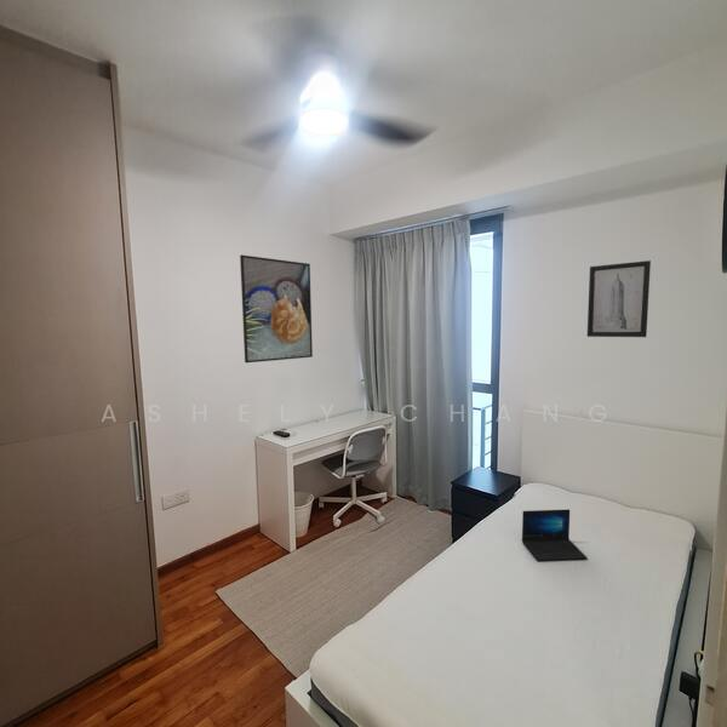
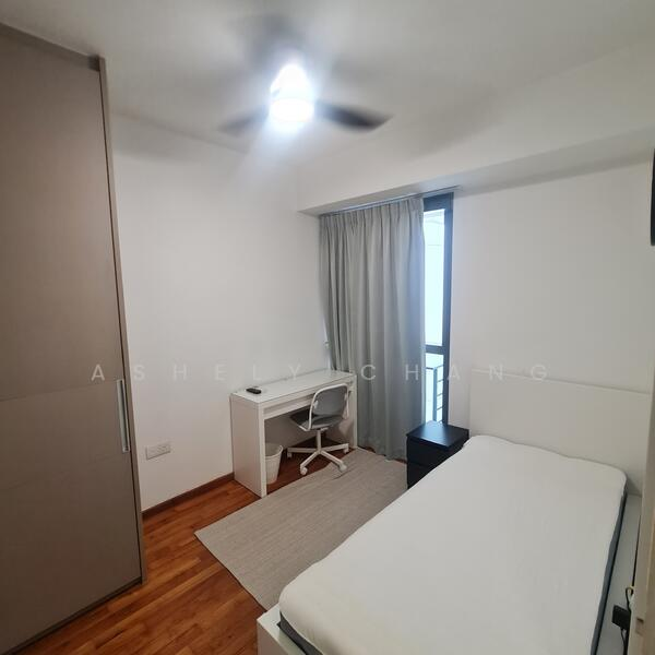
- laptop [521,508,588,562]
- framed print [239,253,314,364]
- wall art [586,259,652,338]
